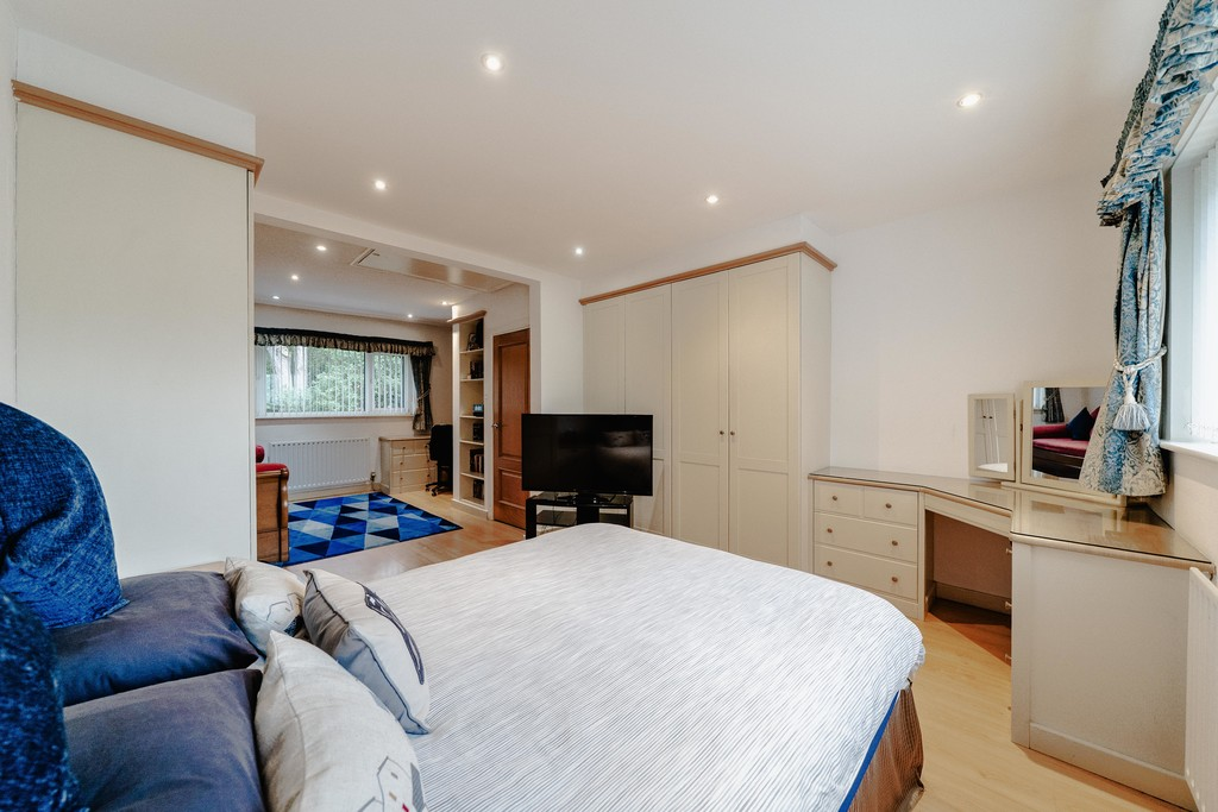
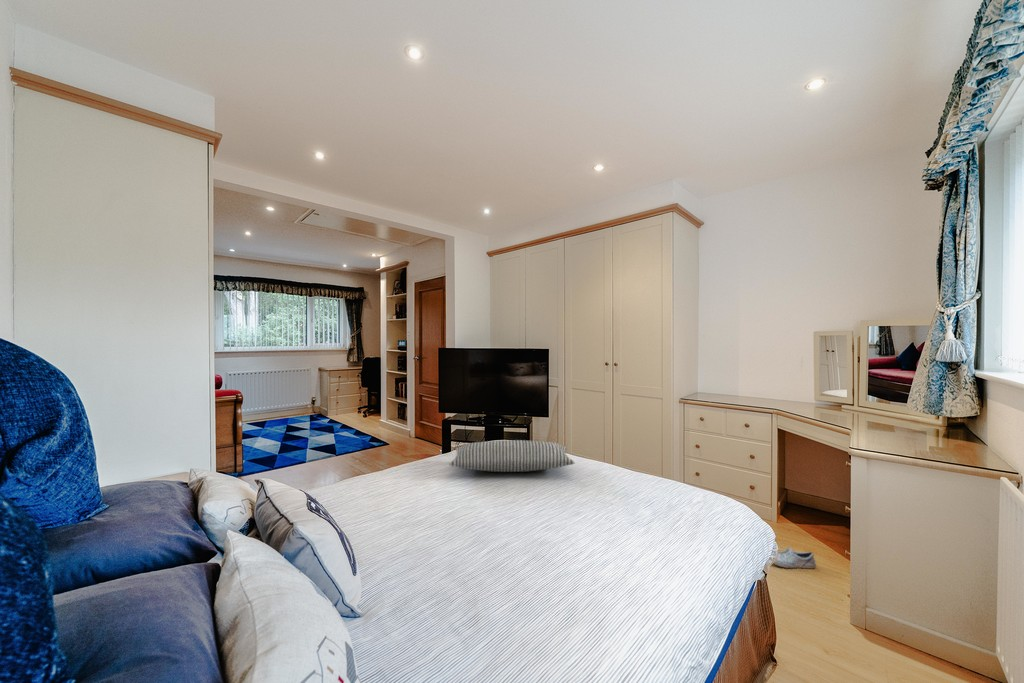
+ pillow [448,439,576,473]
+ shoe [772,546,817,569]
